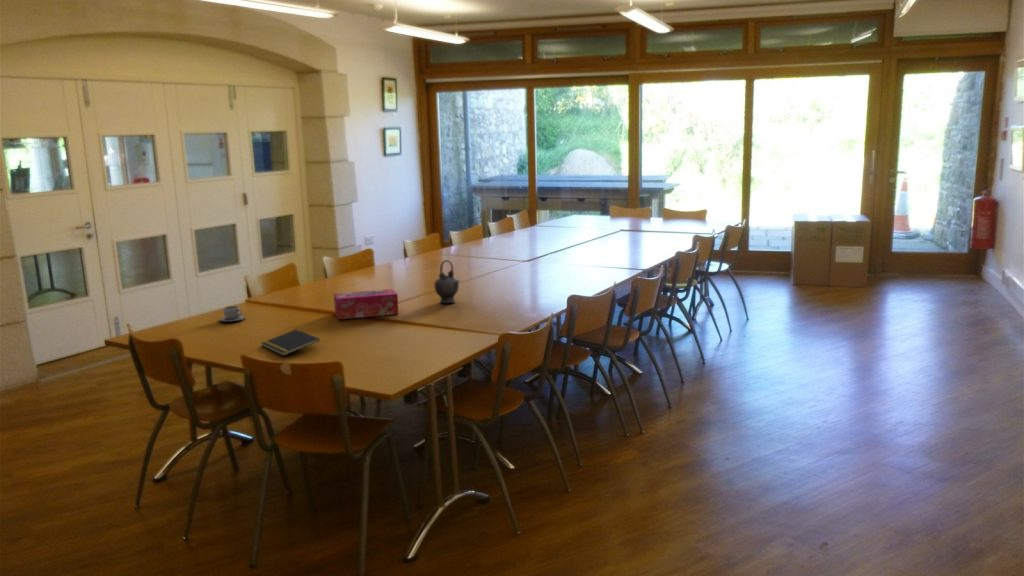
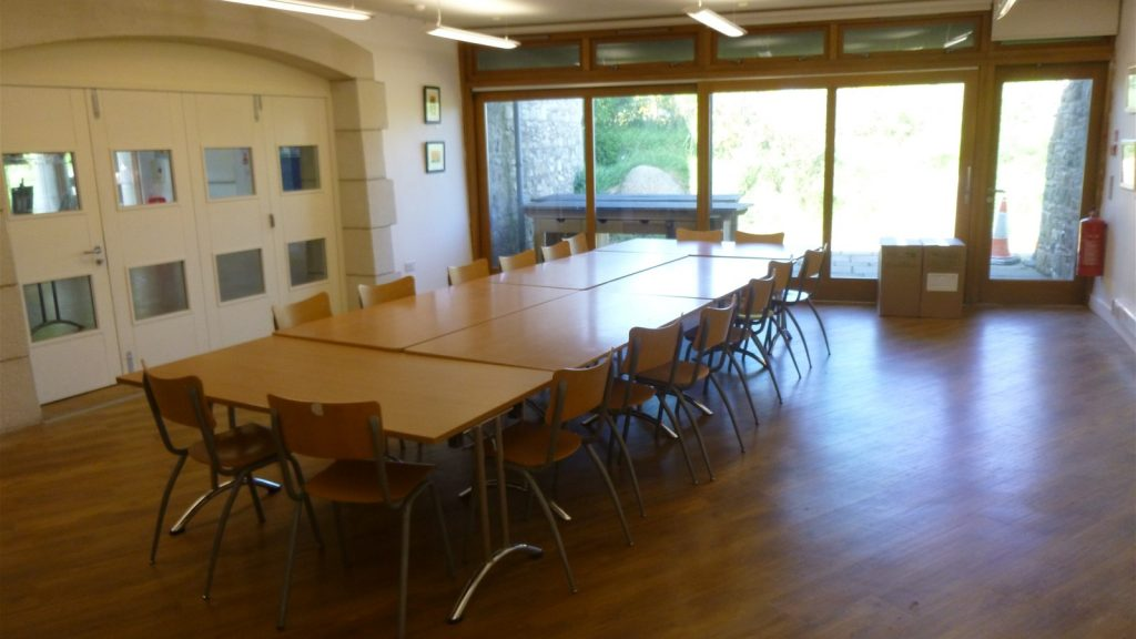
- cup [218,305,247,323]
- teapot [433,259,461,304]
- tissue box [333,288,400,320]
- notepad [261,328,321,357]
